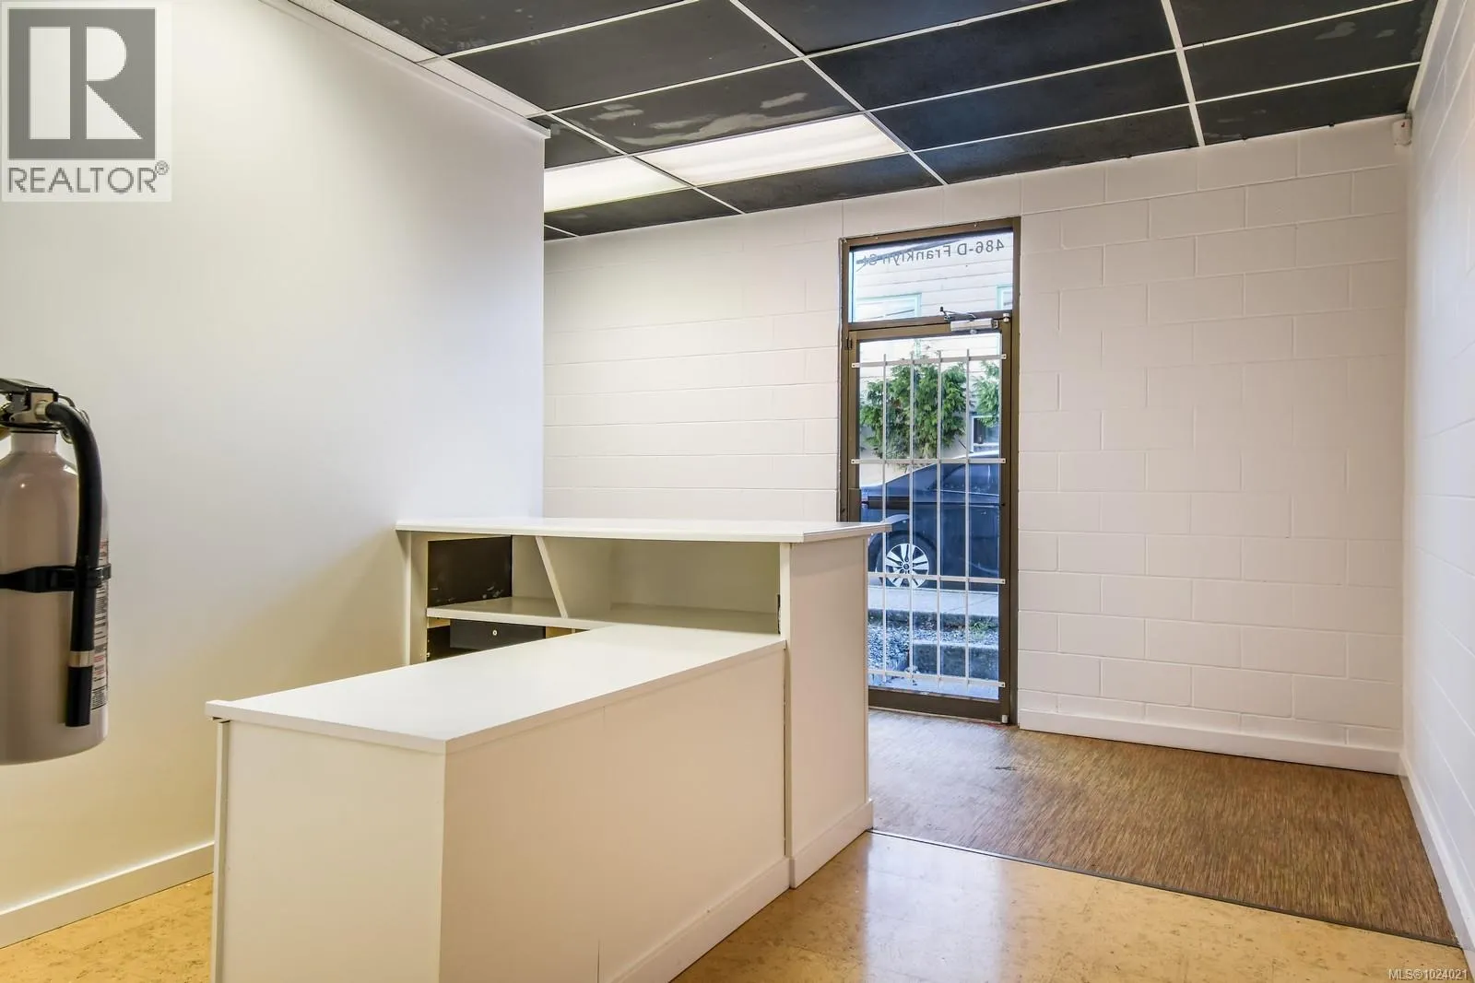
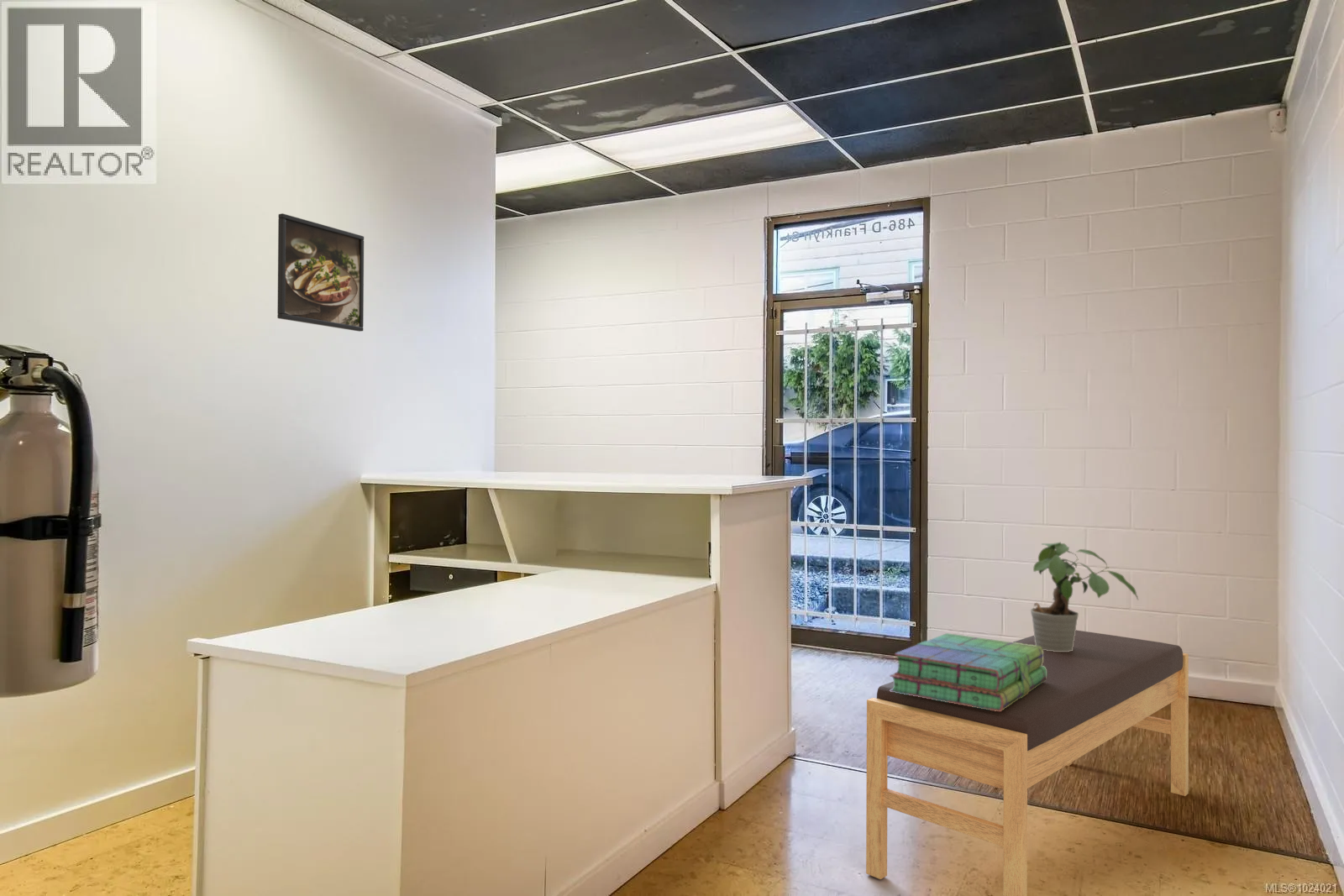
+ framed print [276,212,365,333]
+ potted plant [1030,542,1139,652]
+ bench [865,629,1189,896]
+ stack of books [889,632,1047,711]
